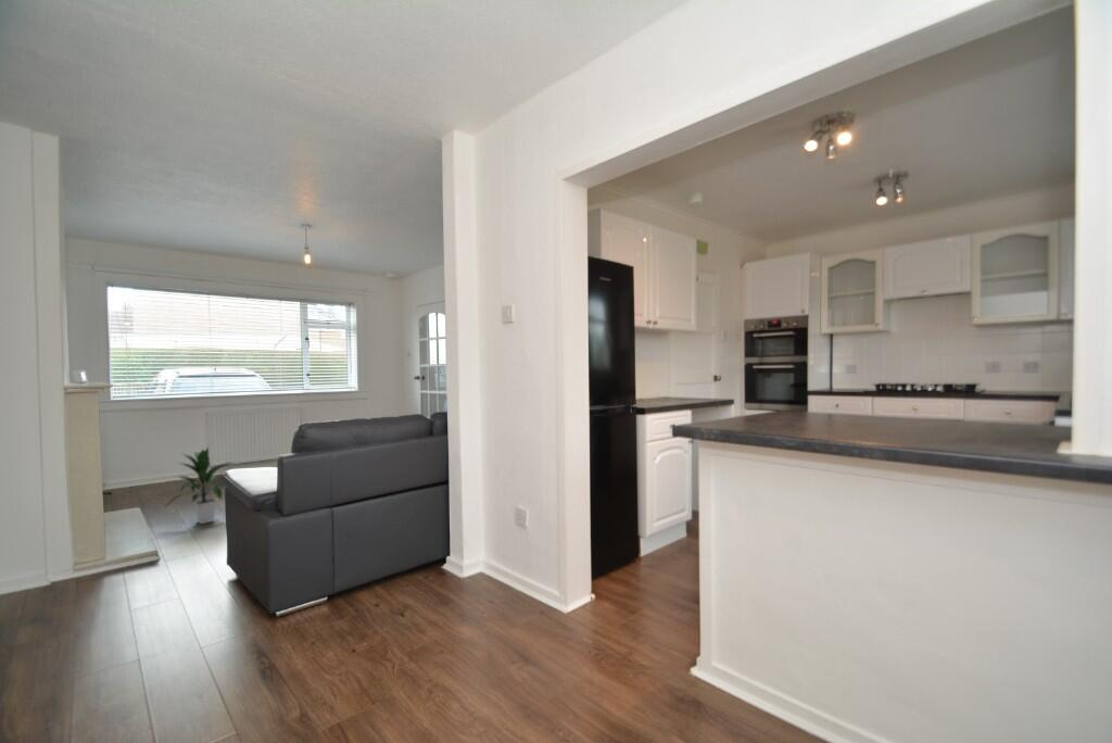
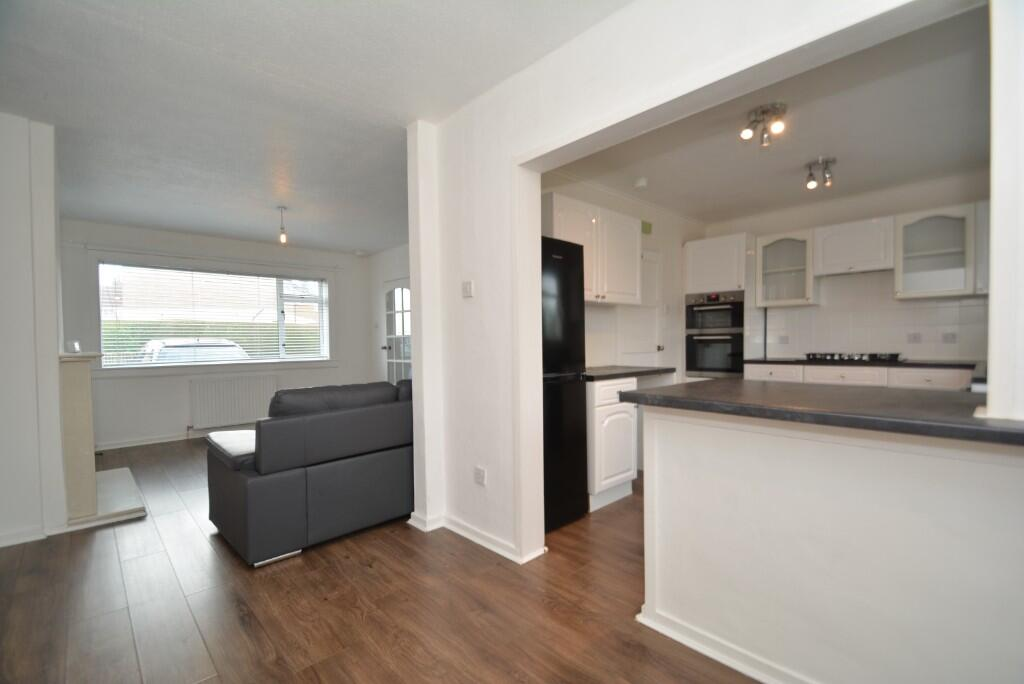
- indoor plant [163,445,238,525]
